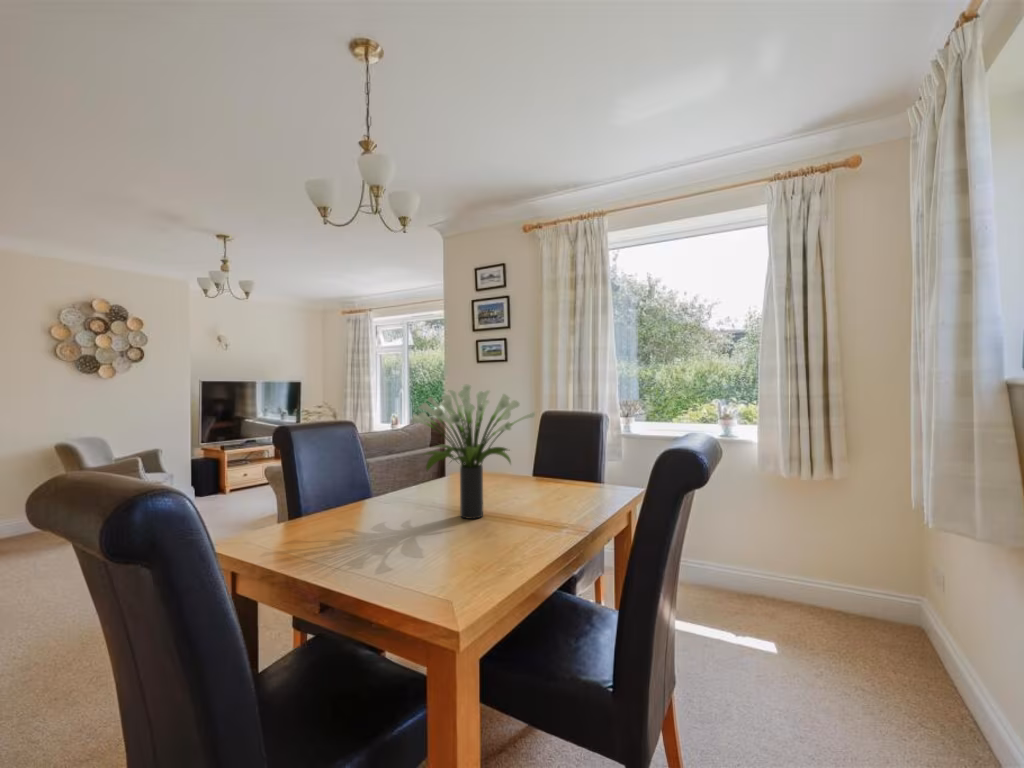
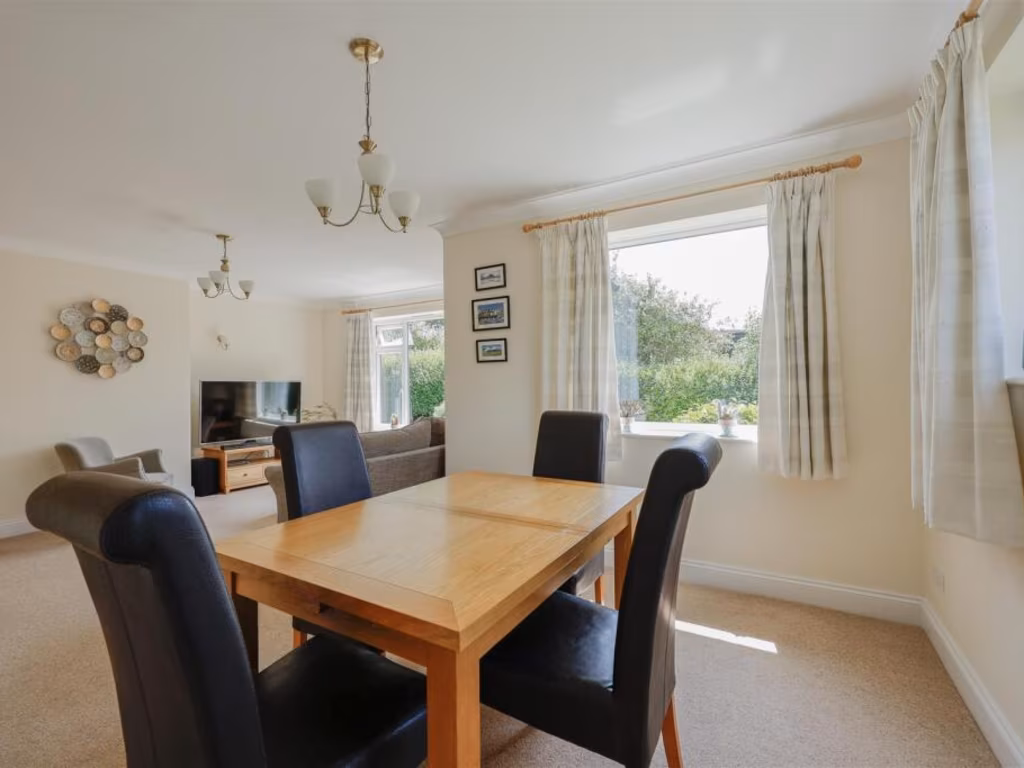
- flower arrangement [410,384,536,520]
